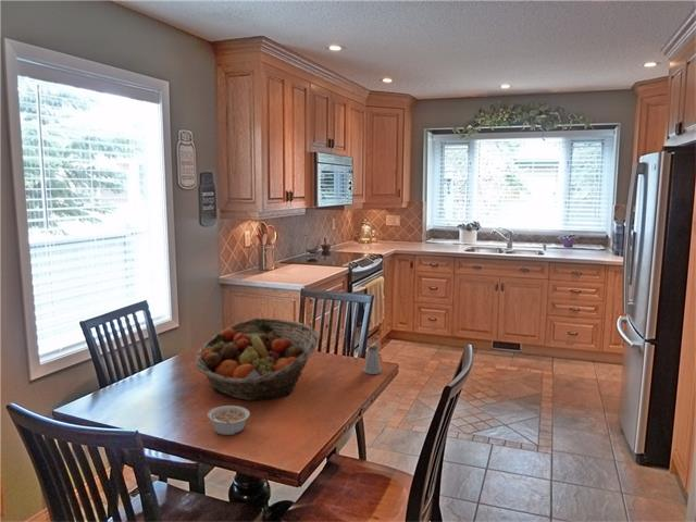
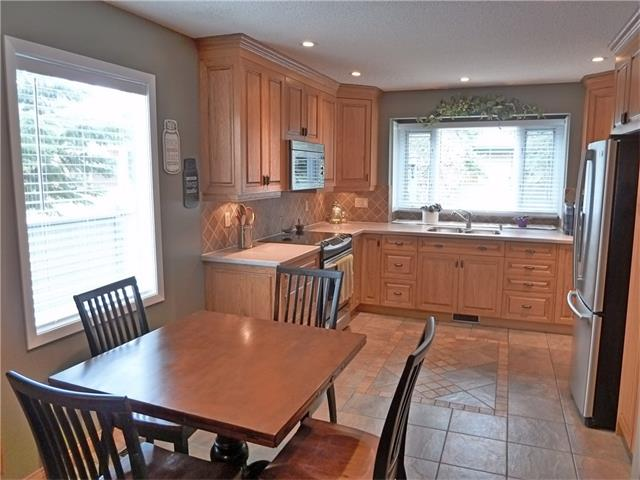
- fruit basket [195,318,320,401]
- saltshaker [362,345,383,375]
- legume [207,405,251,436]
